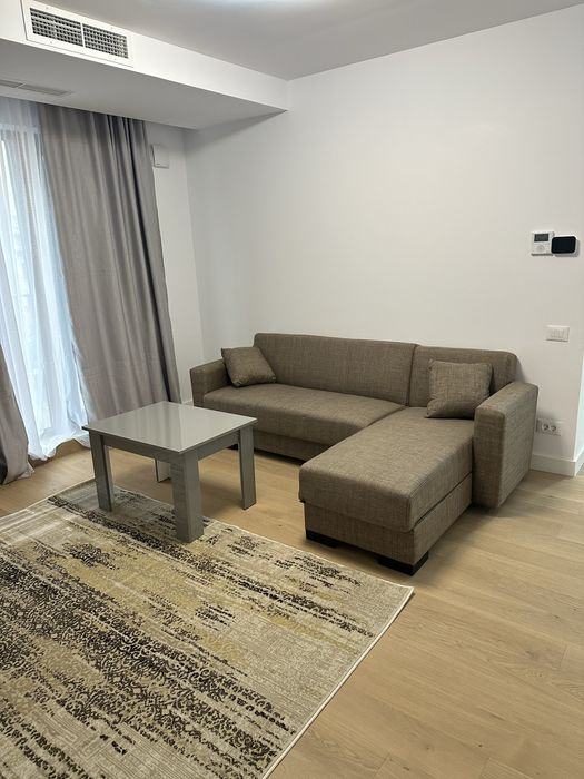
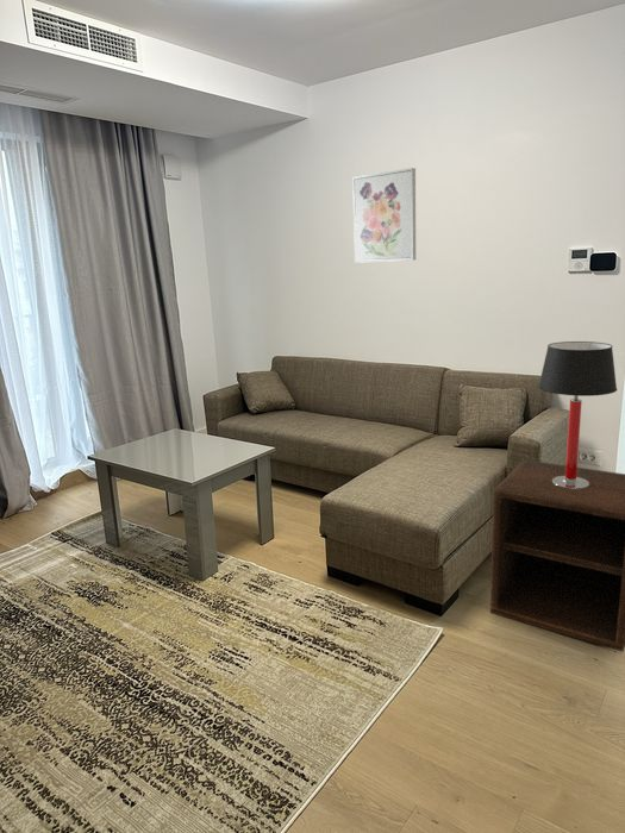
+ wall art [351,167,417,264]
+ table lamp [537,340,618,489]
+ nightstand [489,458,625,653]
